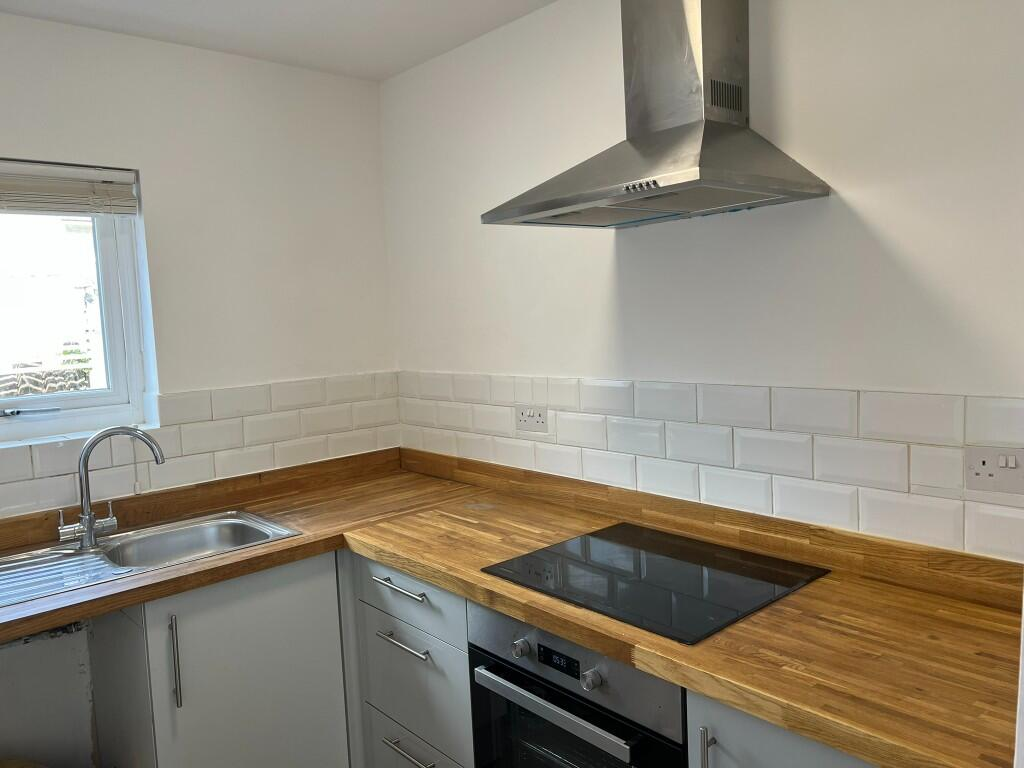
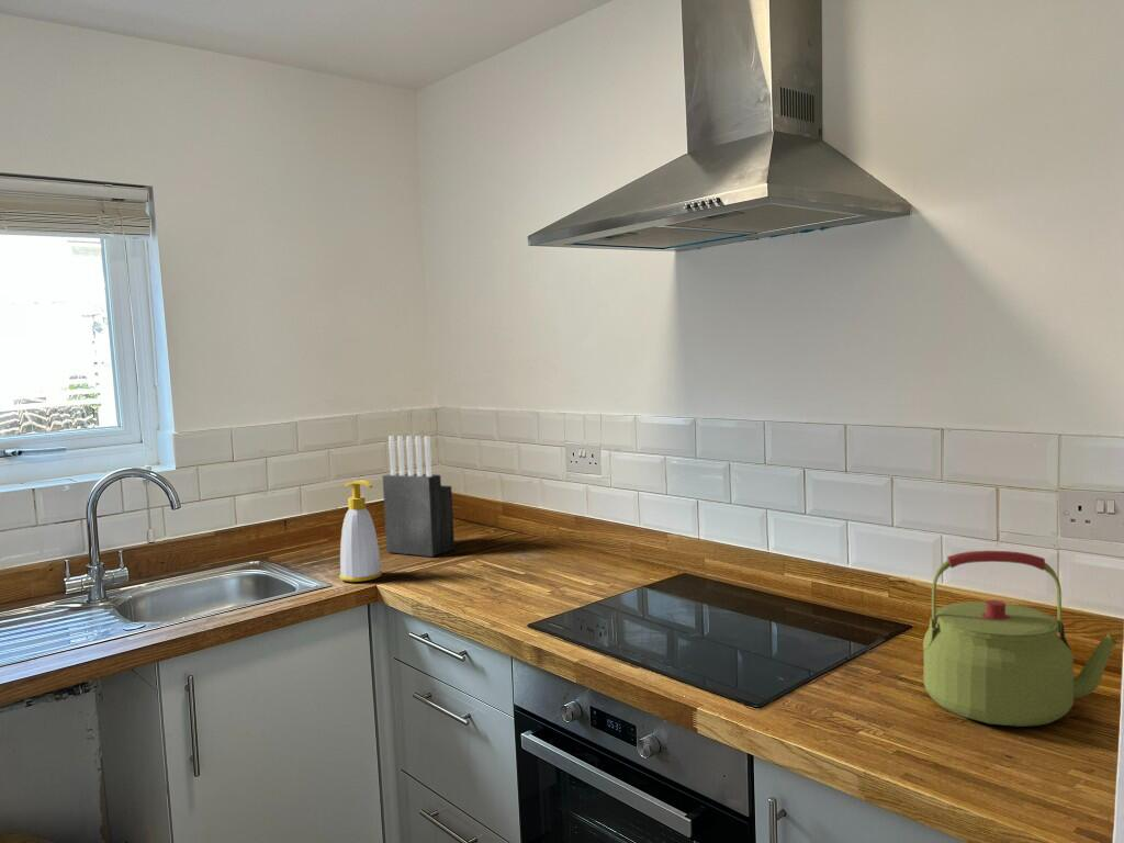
+ soap bottle [339,480,383,583]
+ knife block [381,435,456,558]
+ kettle [922,550,1120,728]
